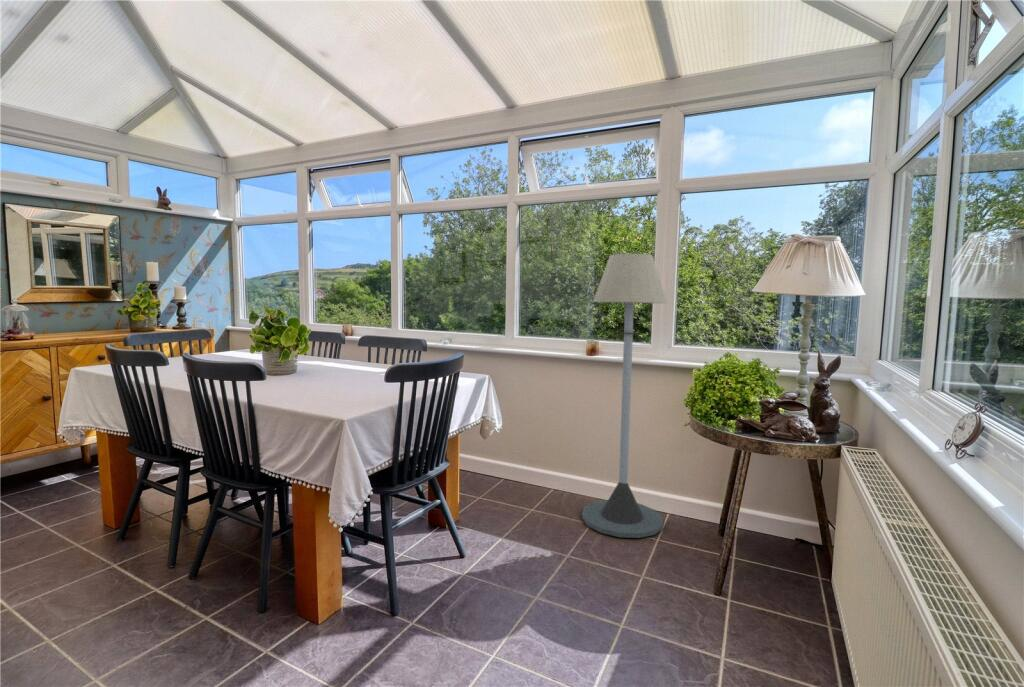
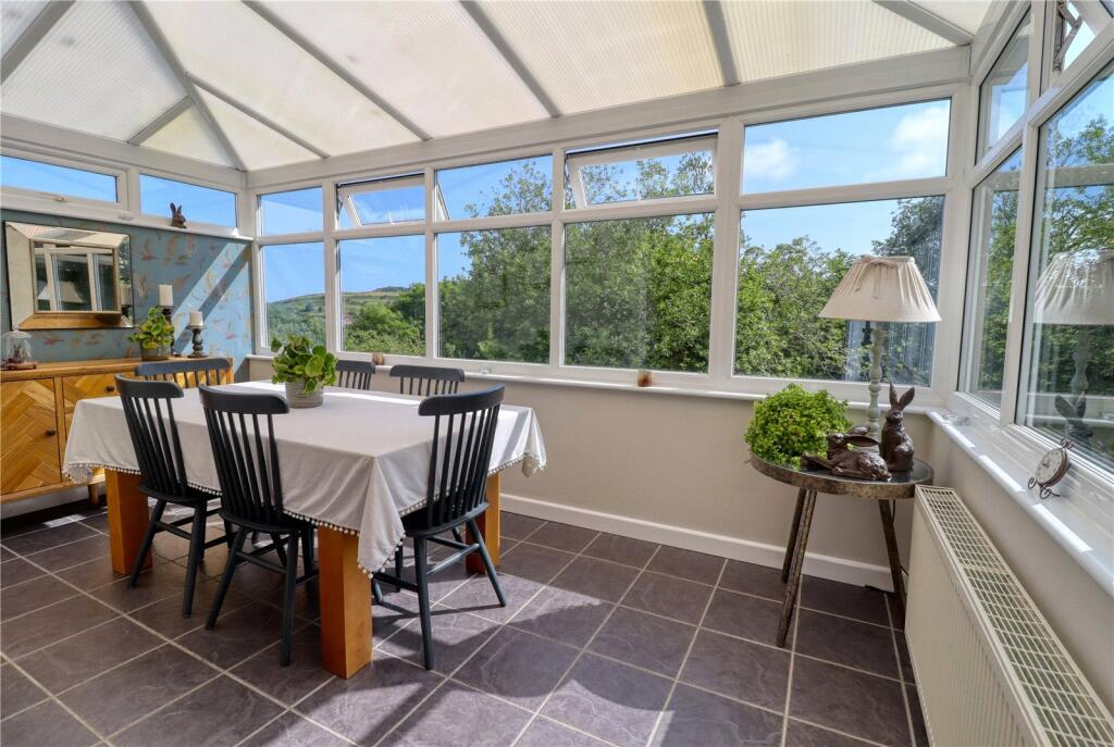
- floor lamp [581,253,668,539]
